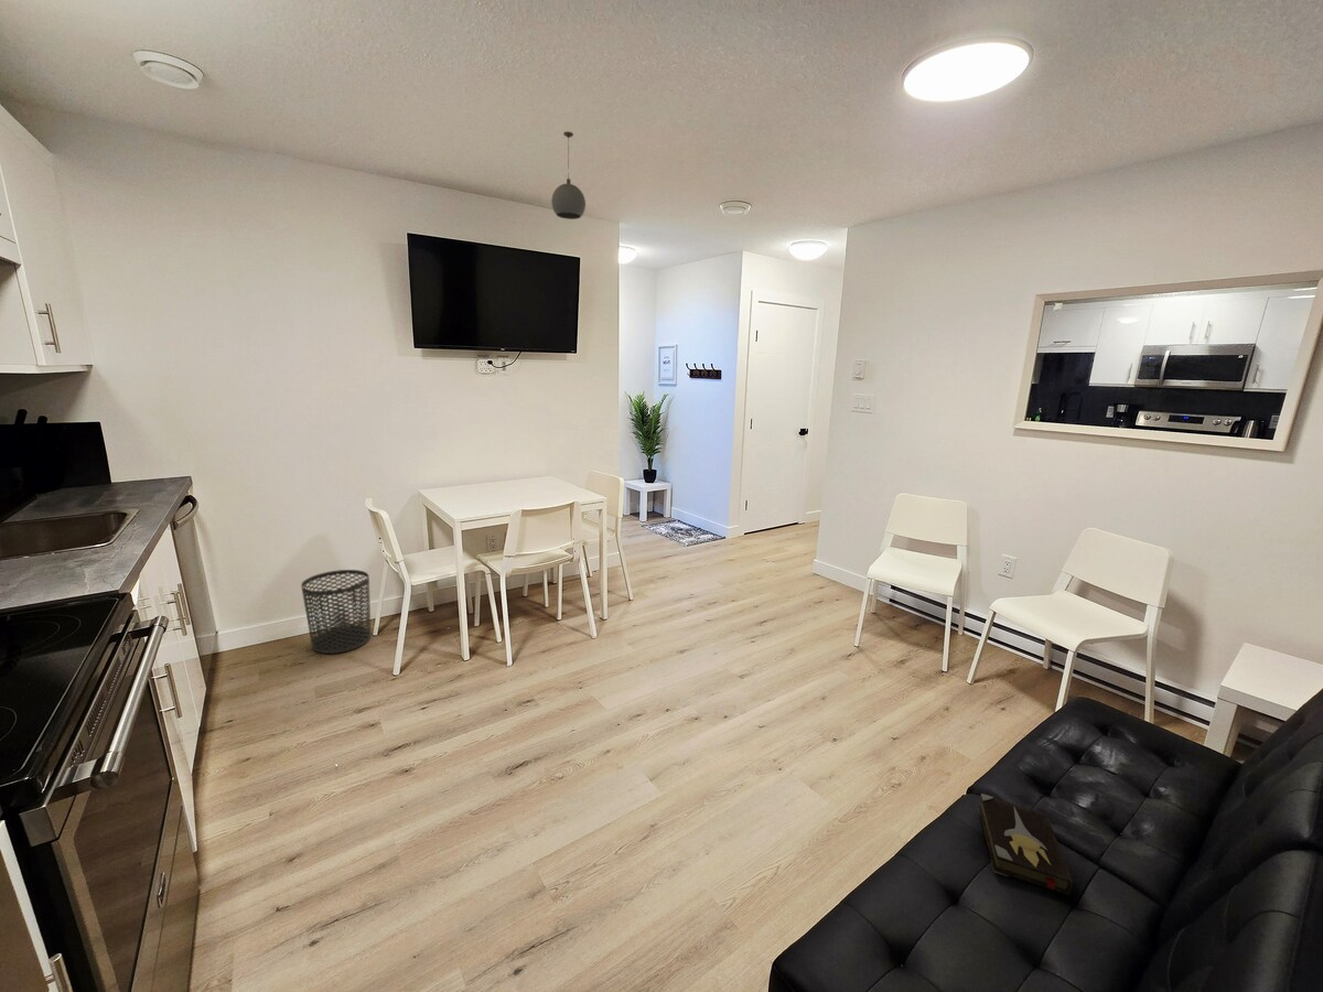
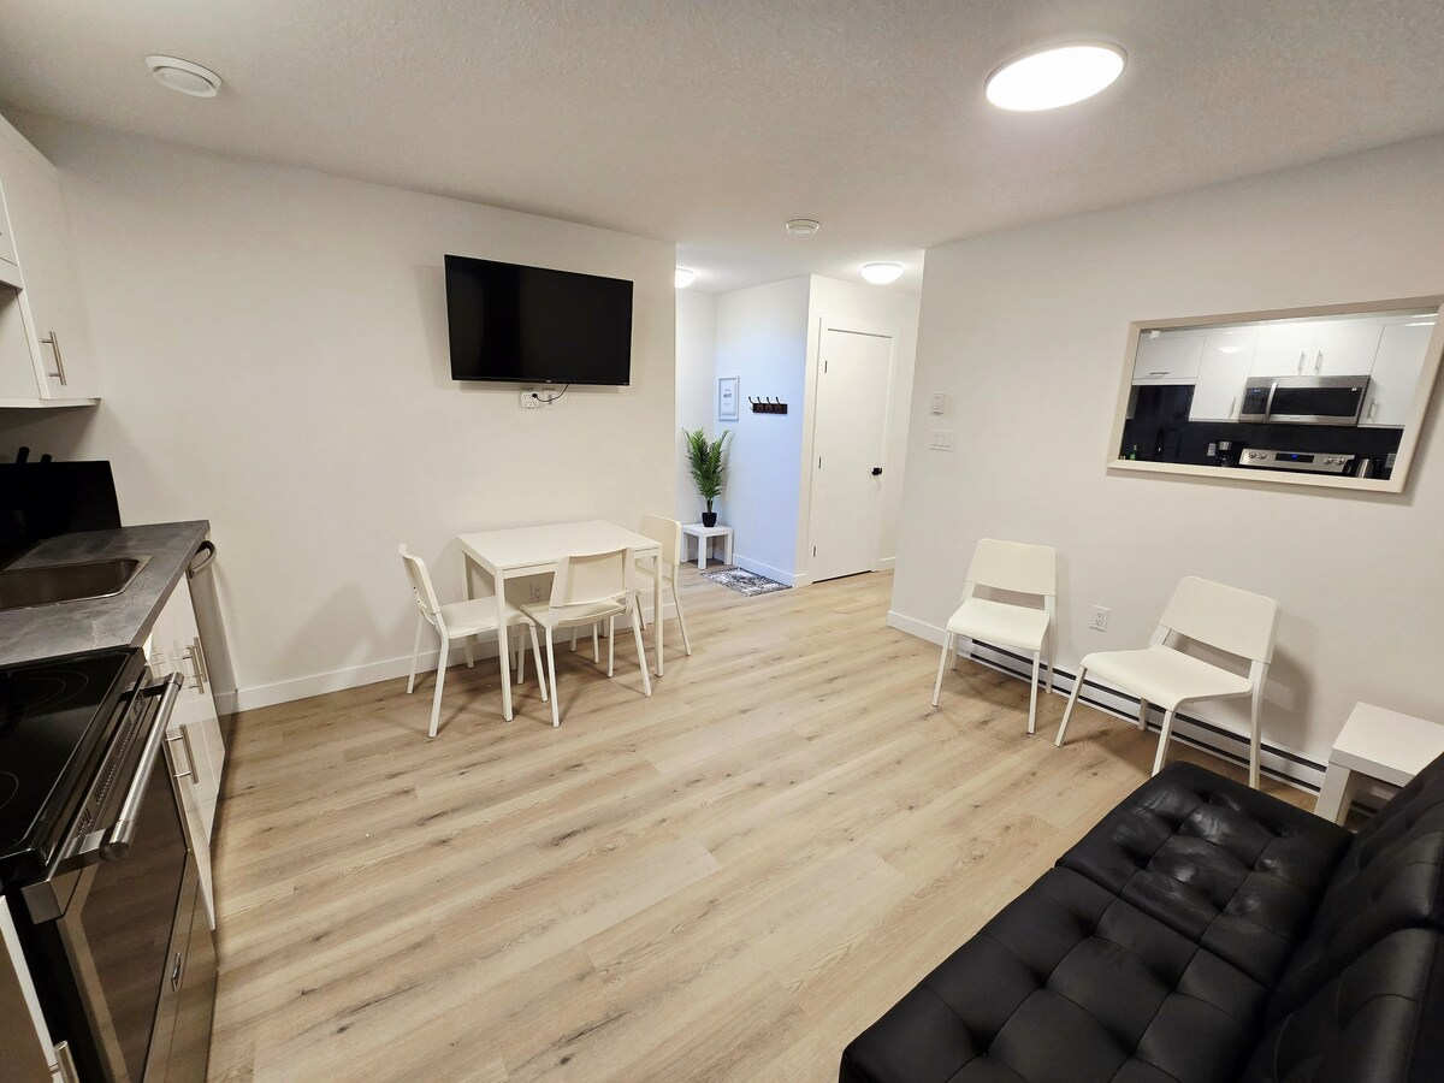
- pendant light [550,130,587,220]
- waste bin [300,569,372,655]
- hardback book [977,792,1075,897]
